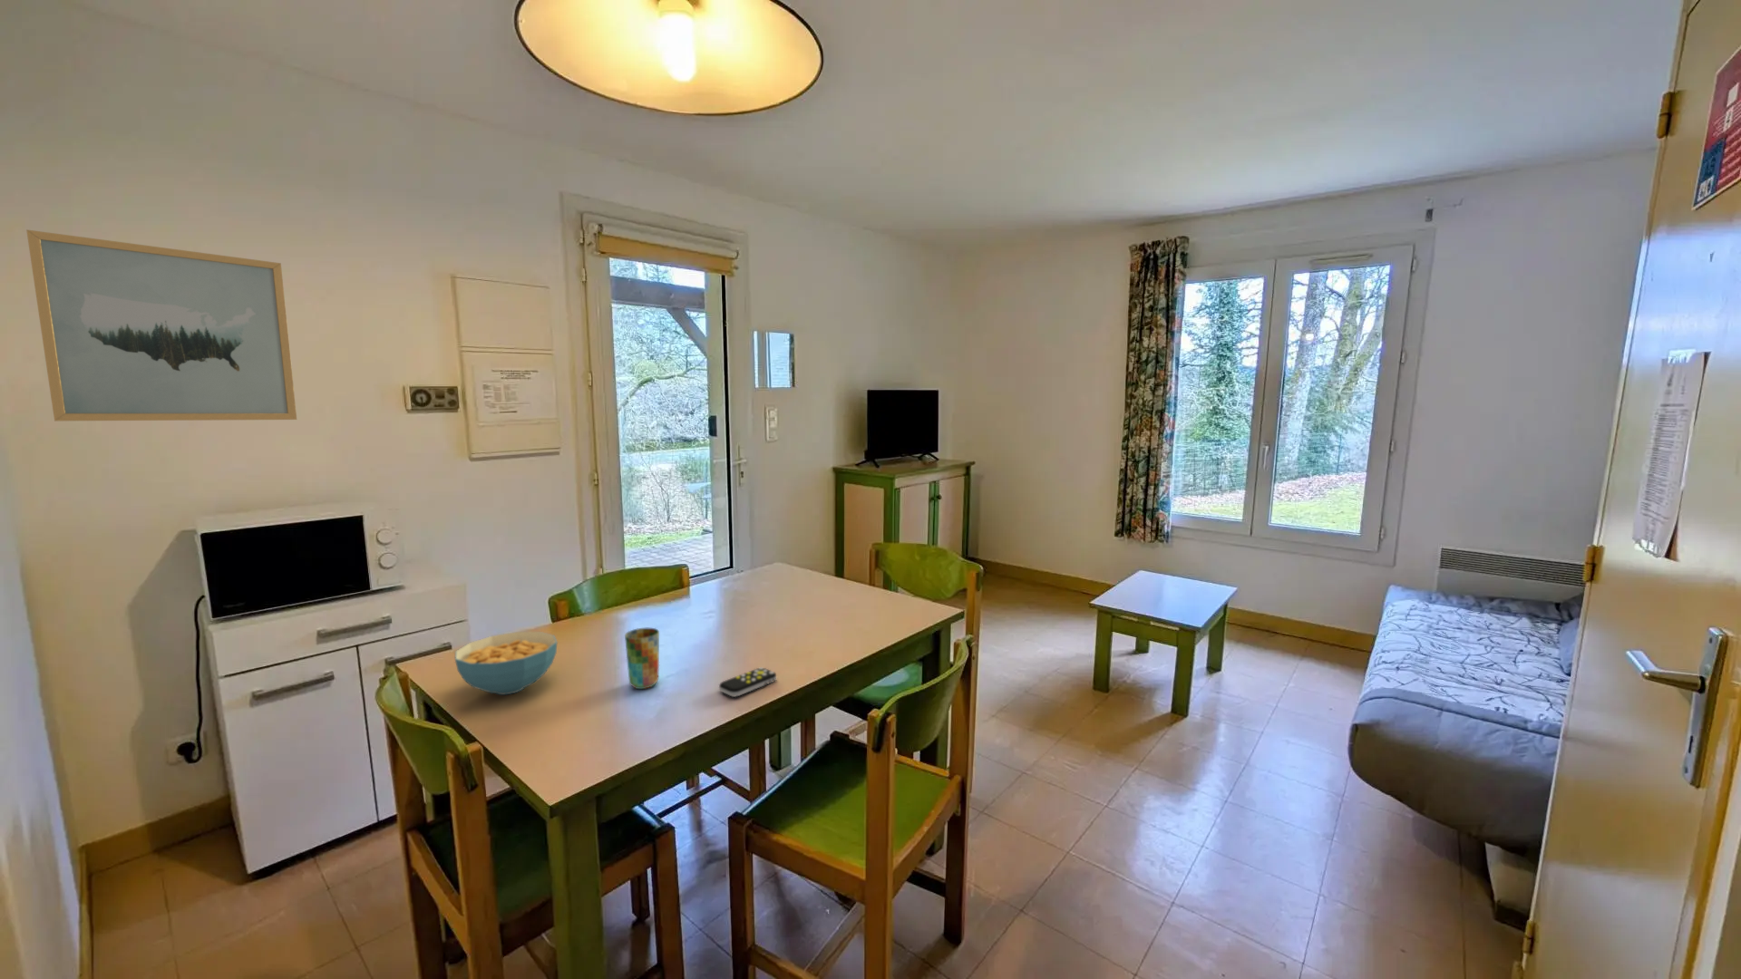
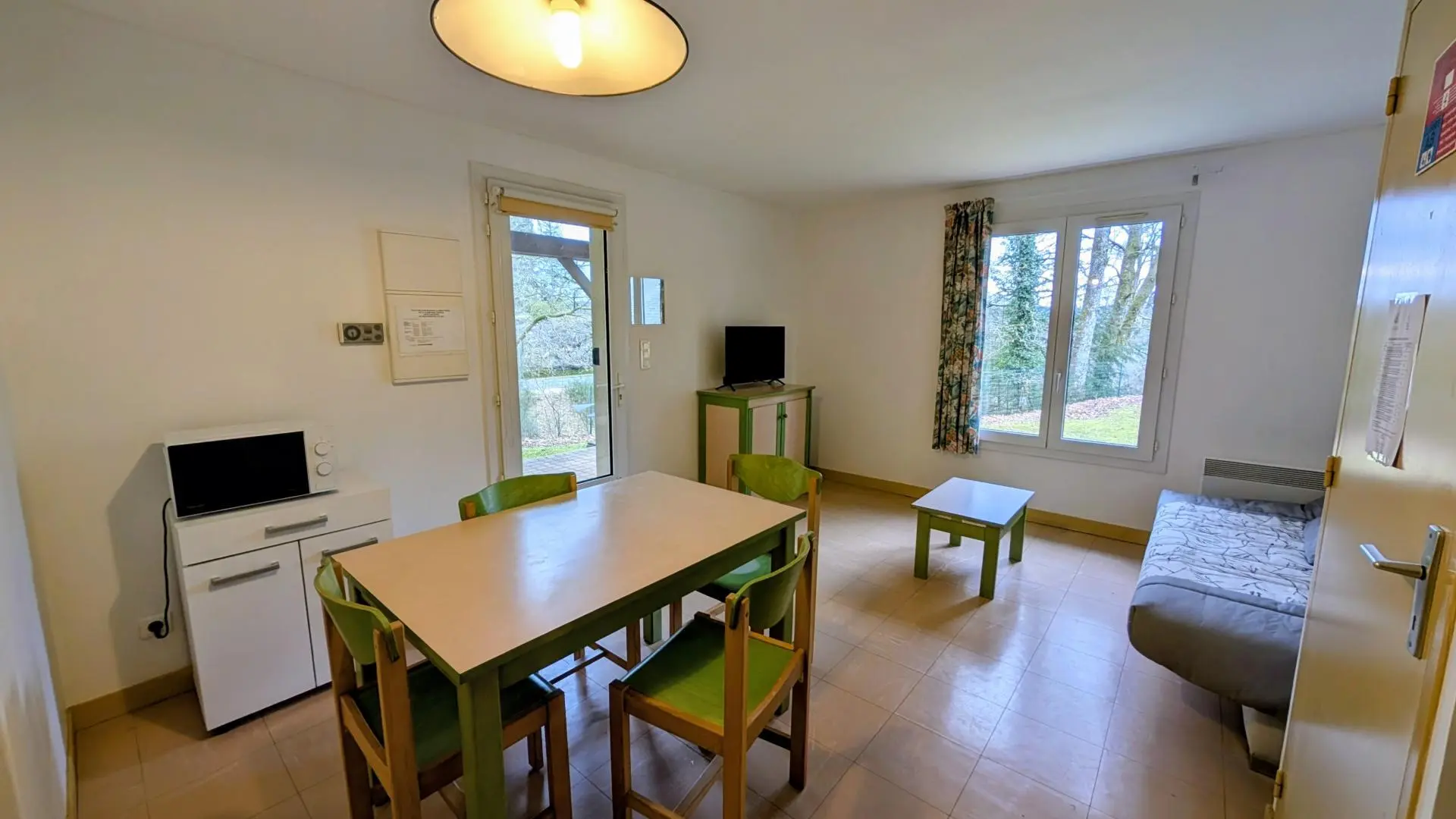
- cereal bowl [454,631,558,696]
- wall art [25,228,298,422]
- remote control [719,666,777,698]
- cup [624,628,660,690]
